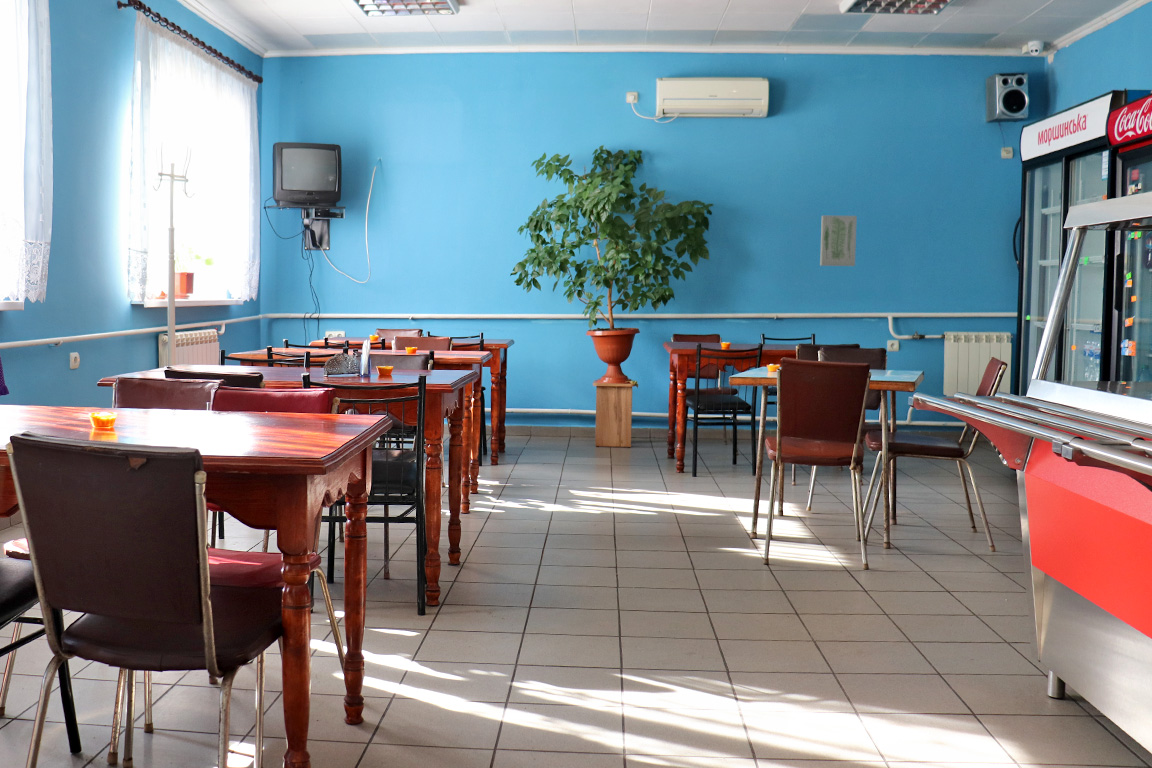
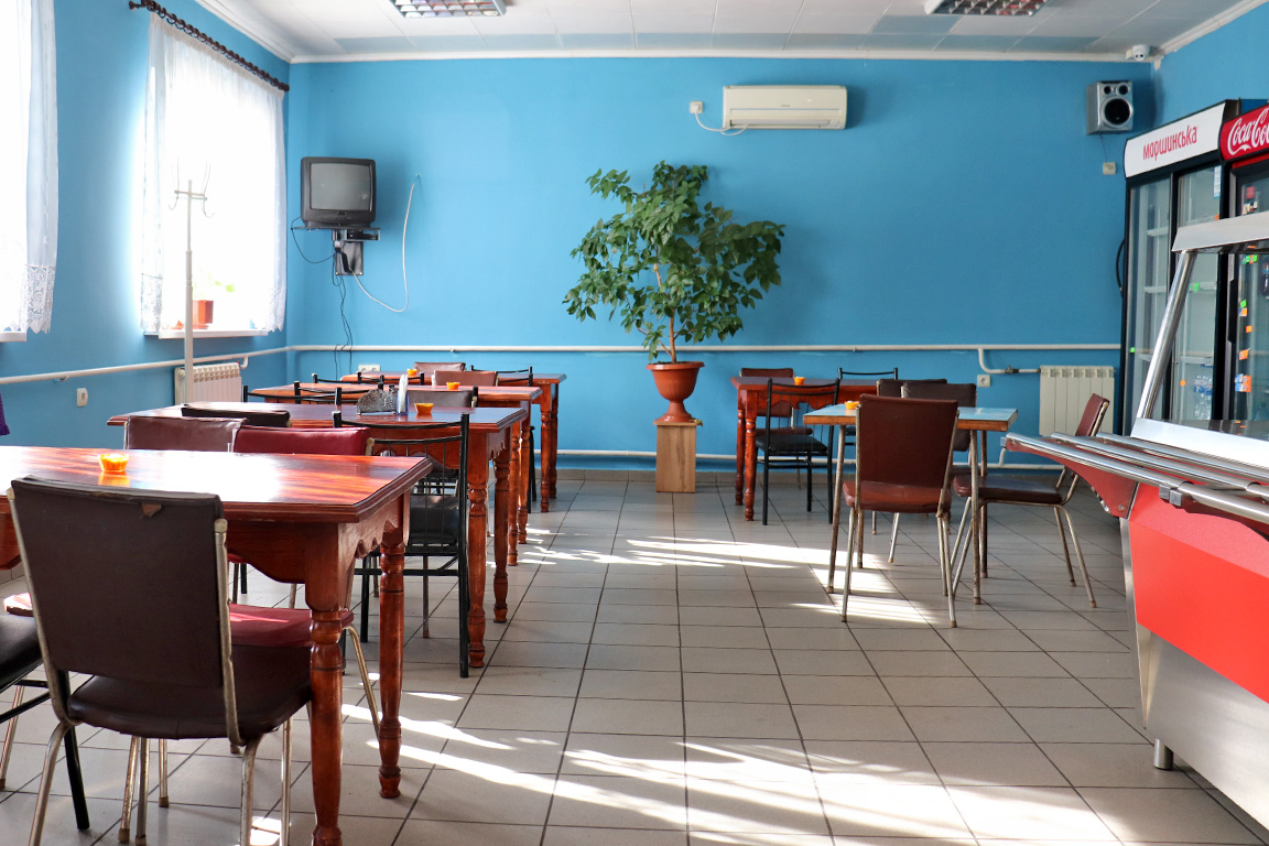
- wall art [819,214,858,267]
